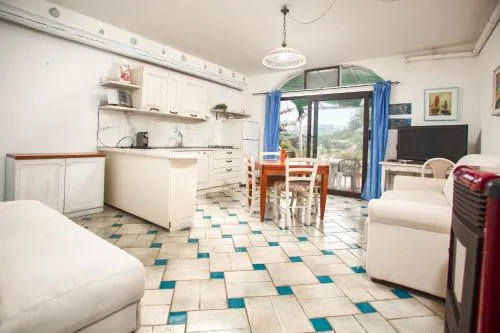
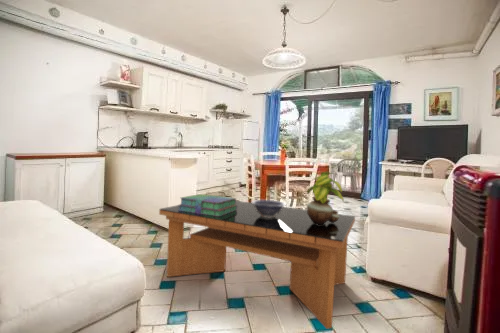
+ coffee table [158,200,356,330]
+ decorative bowl [250,199,287,218]
+ potted plant [306,171,345,225]
+ stack of books [178,193,237,216]
